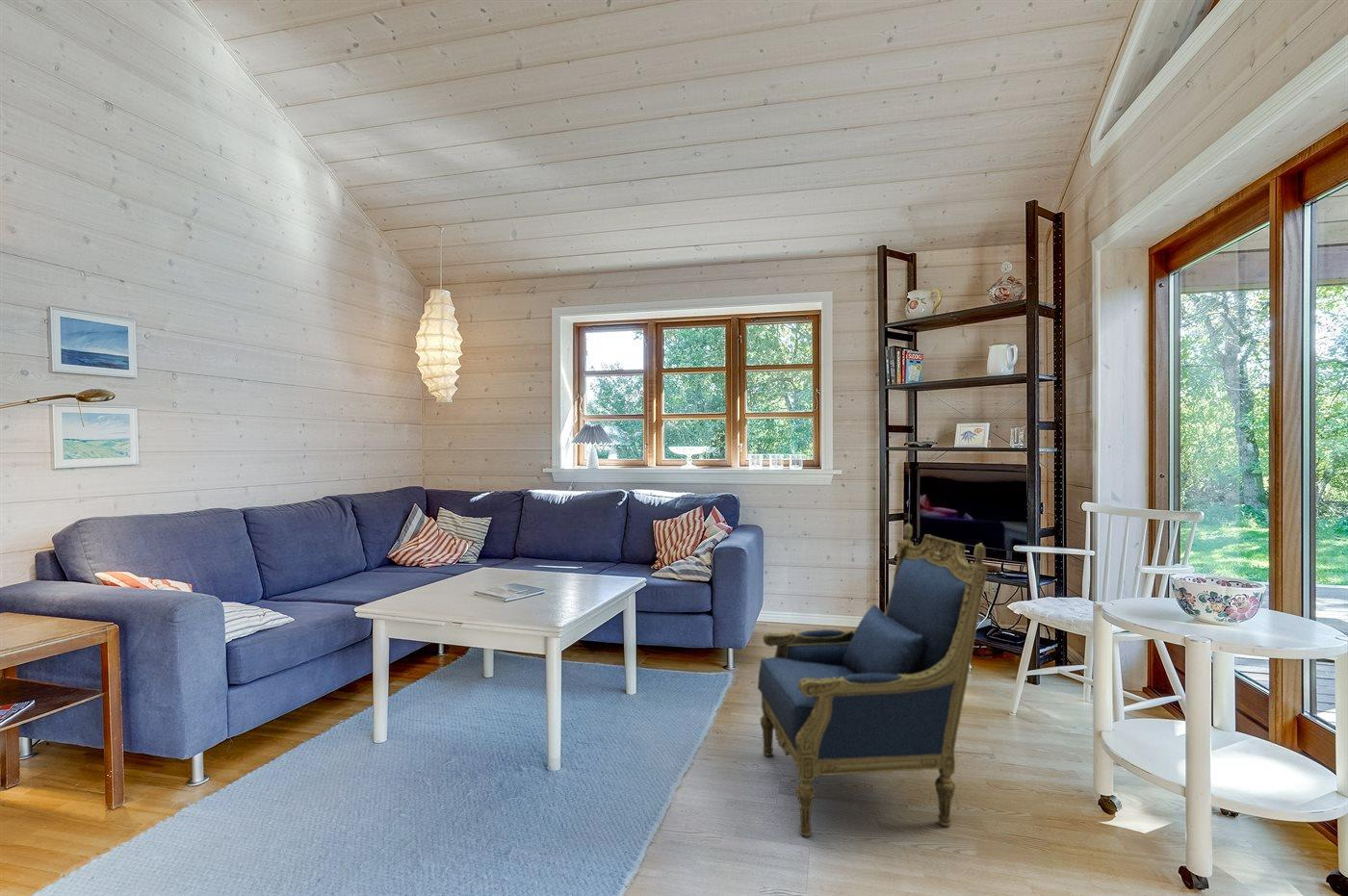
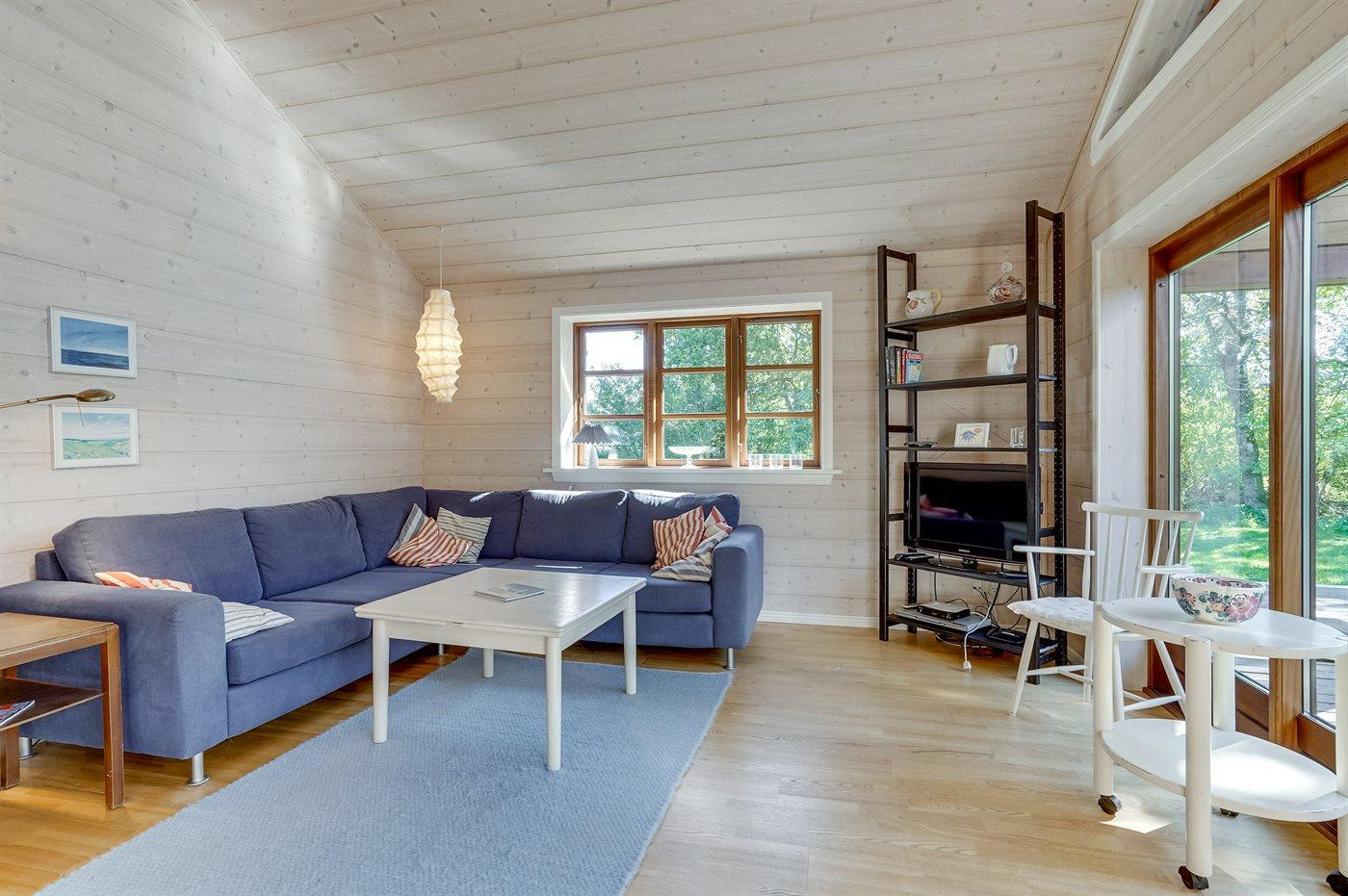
- armchair [757,523,989,838]
